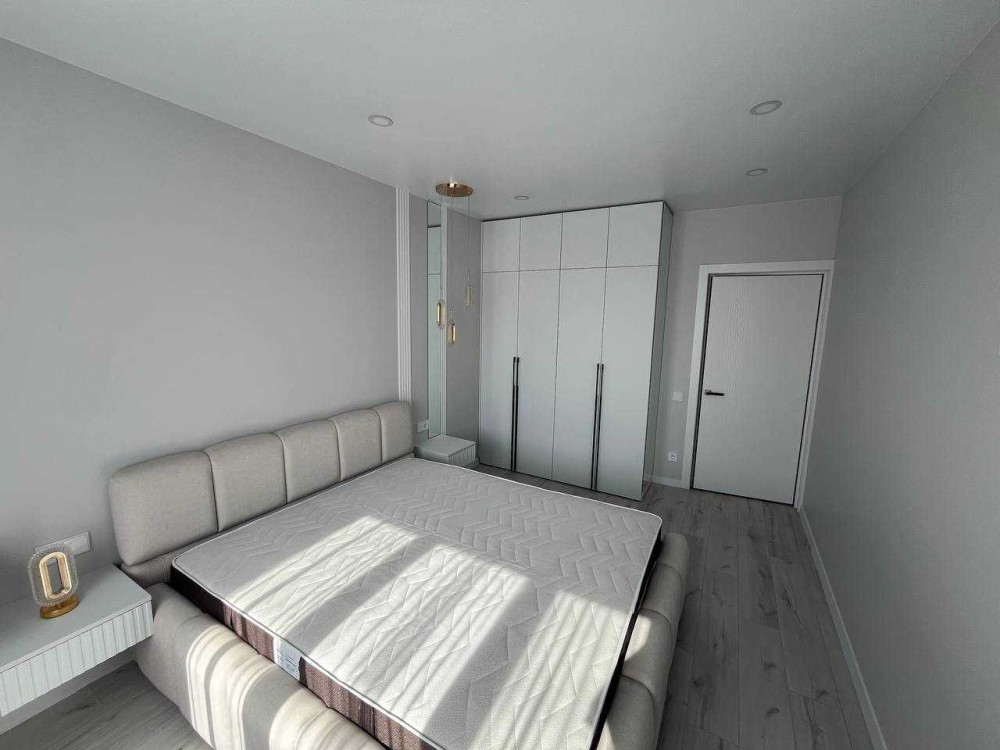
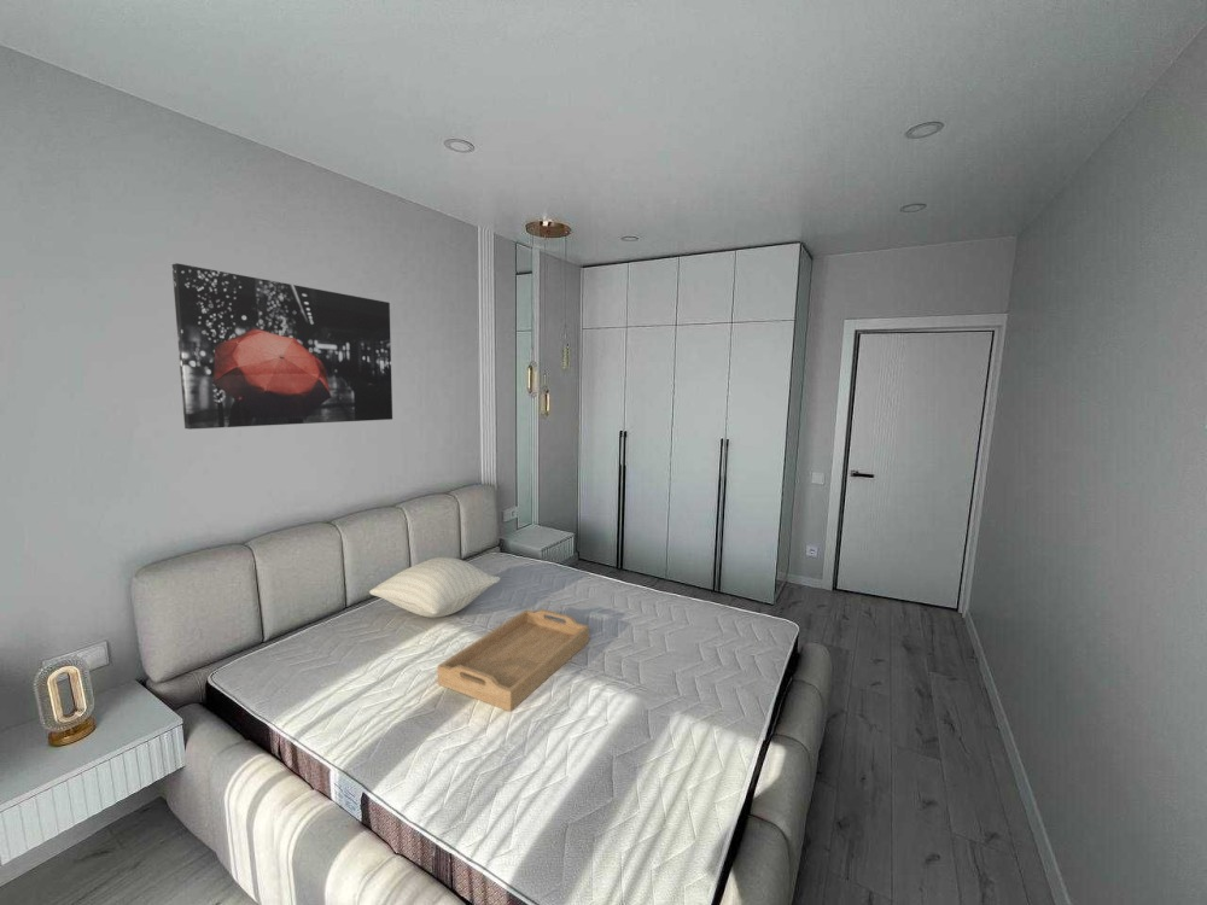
+ wall art [171,262,393,431]
+ pillow [368,556,502,619]
+ serving tray [437,608,590,713]
